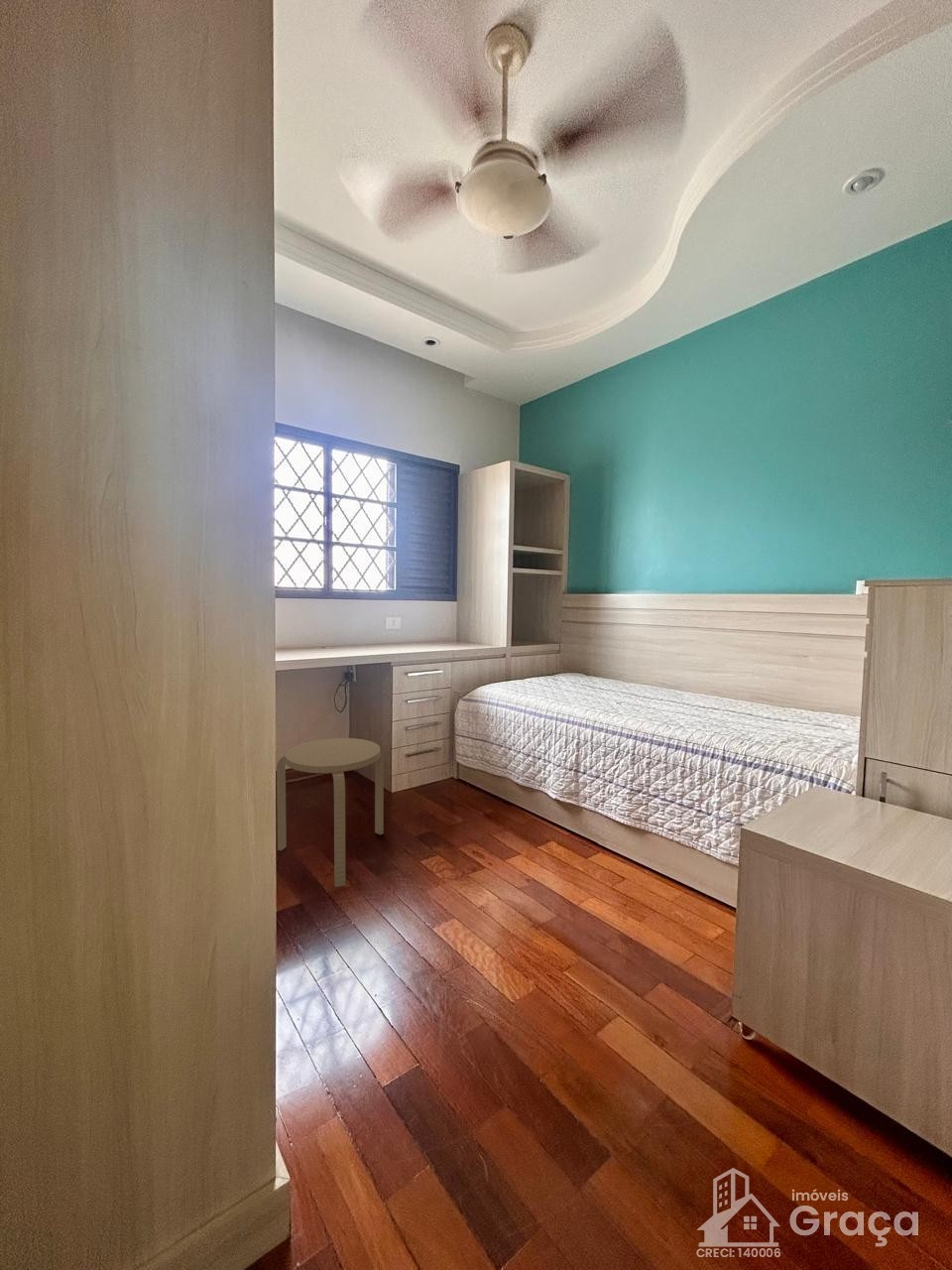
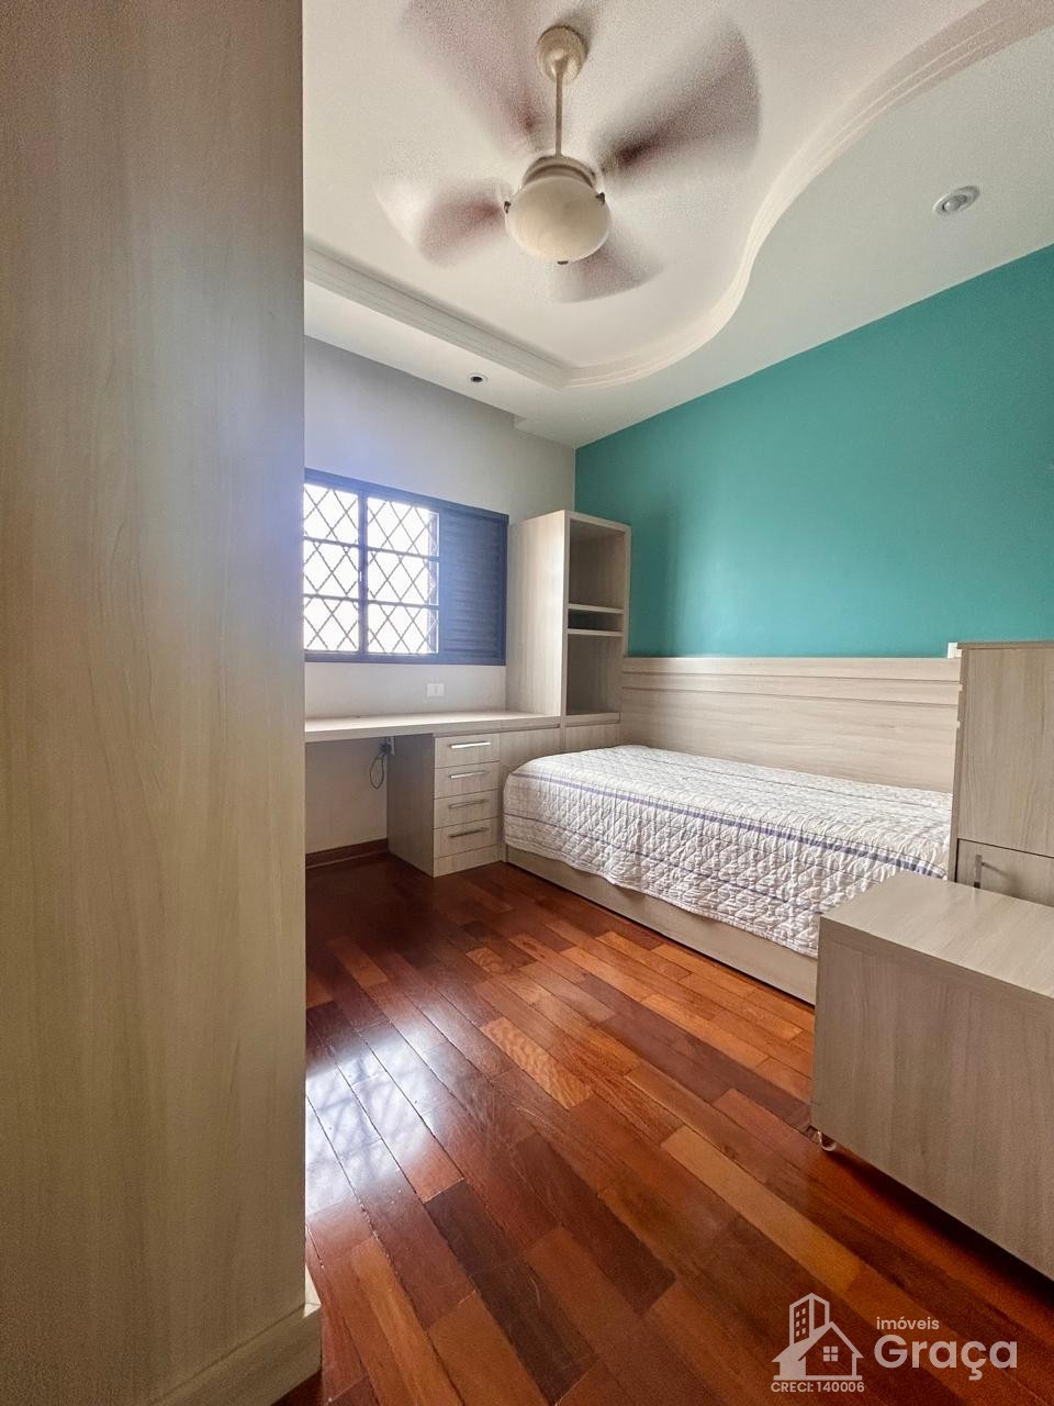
- stool [276,737,385,888]
